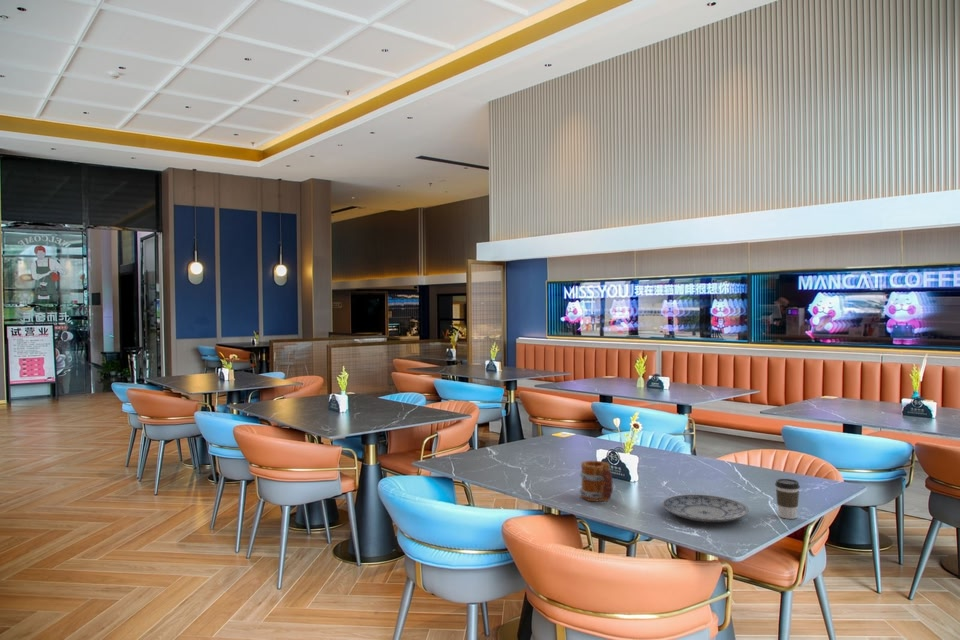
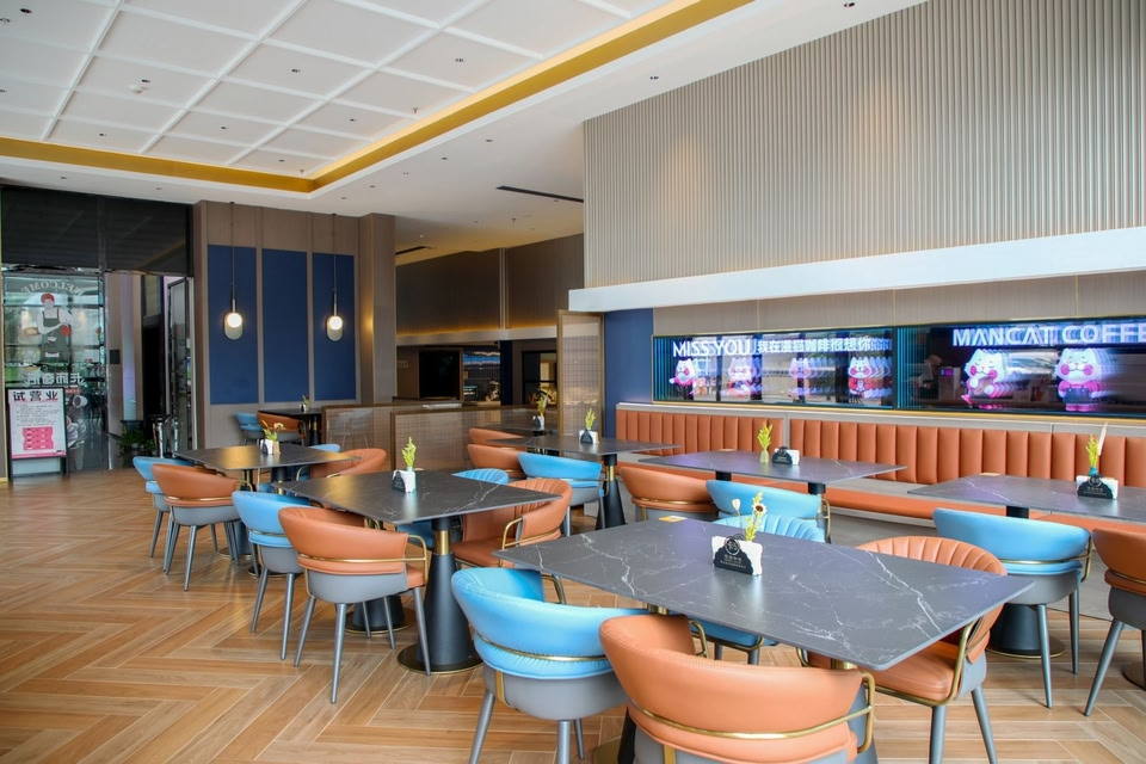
- plate [661,493,749,523]
- coffee cup [774,478,801,520]
- mug [578,460,614,503]
